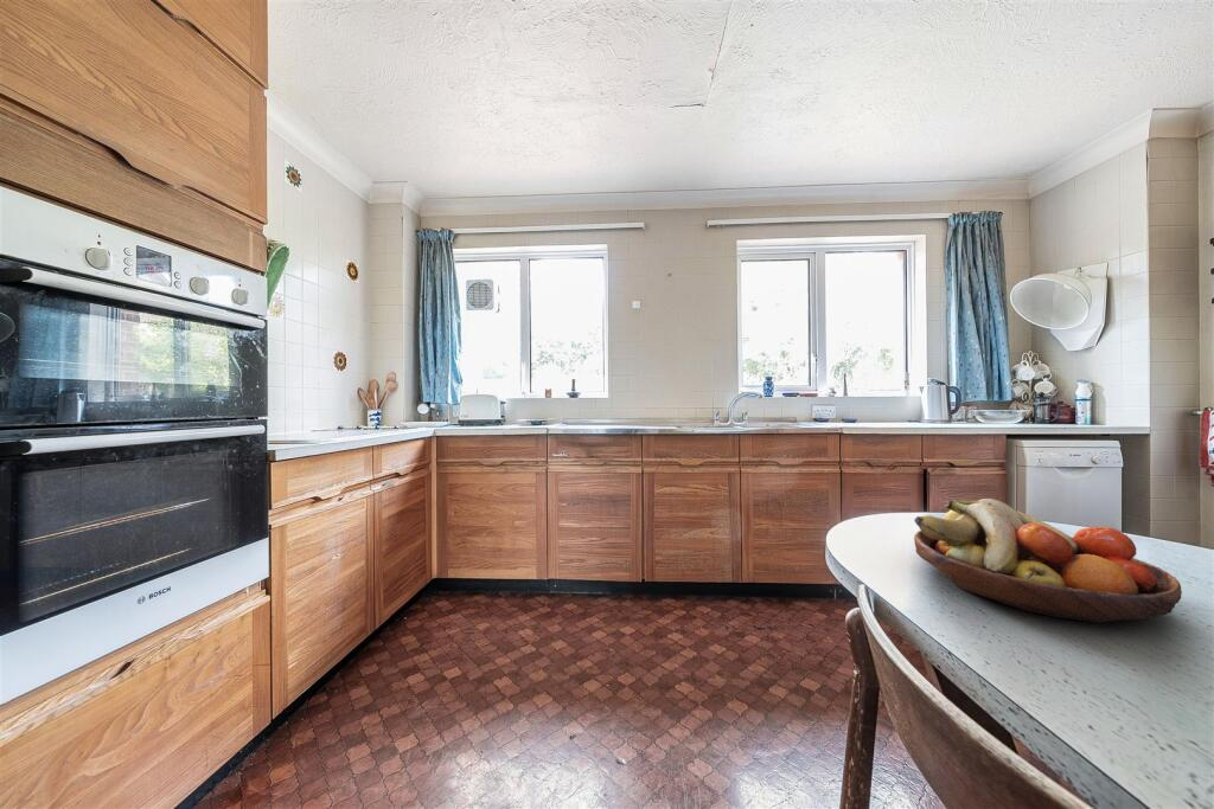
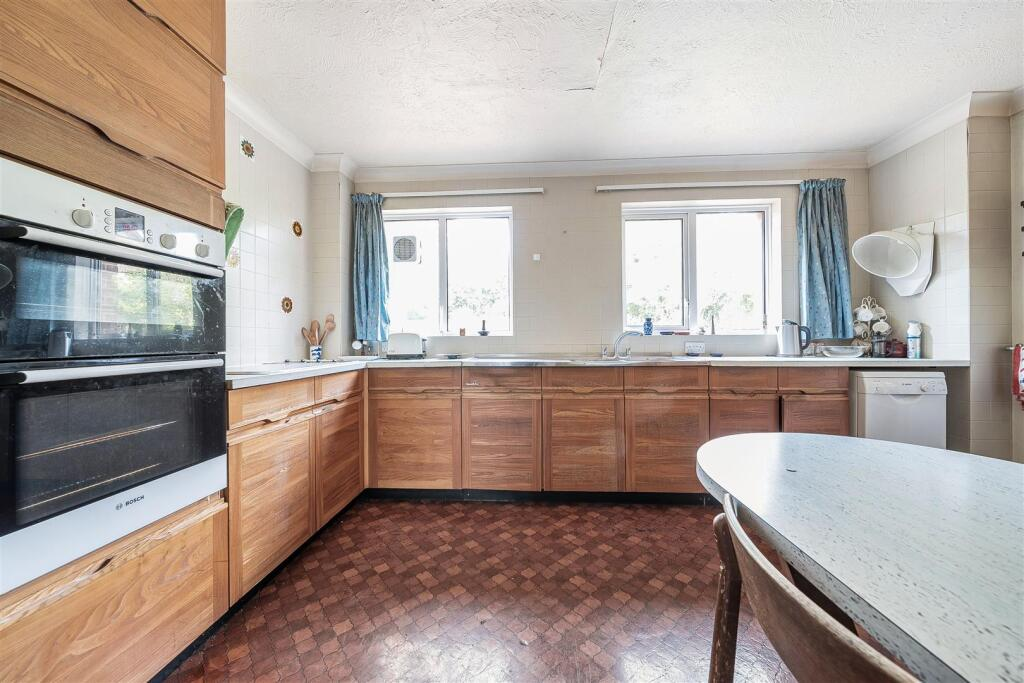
- fruit bowl [913,497,1183,624]
